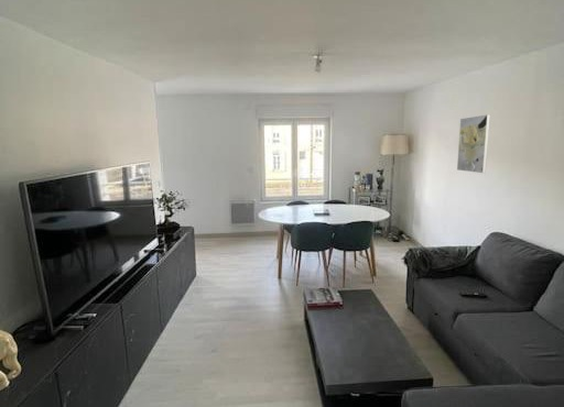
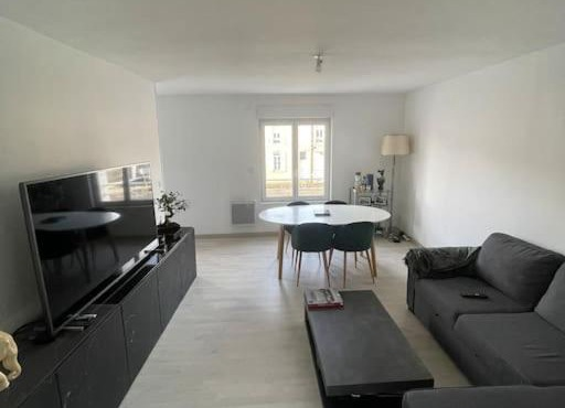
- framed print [456,113,491,174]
